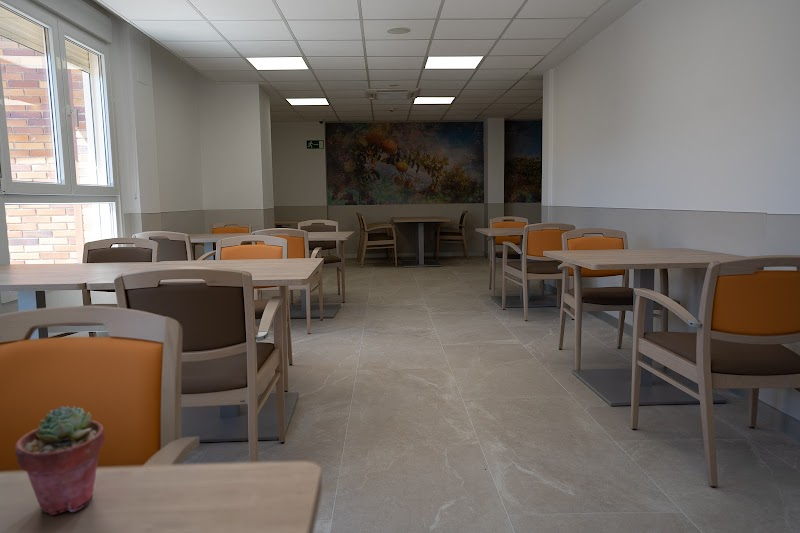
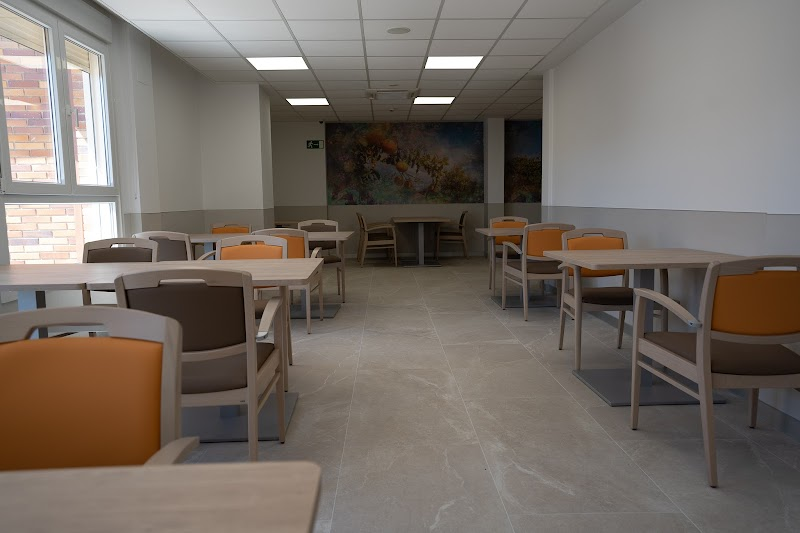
- potted succulent [14,405,106,516]
